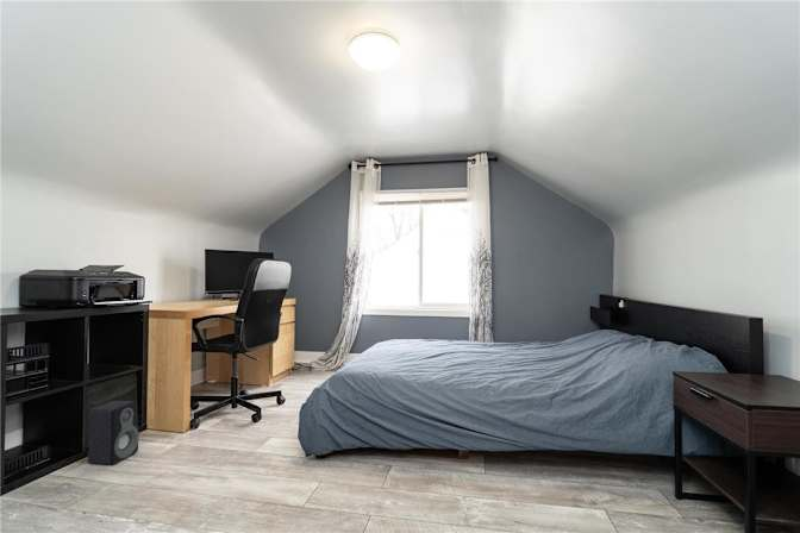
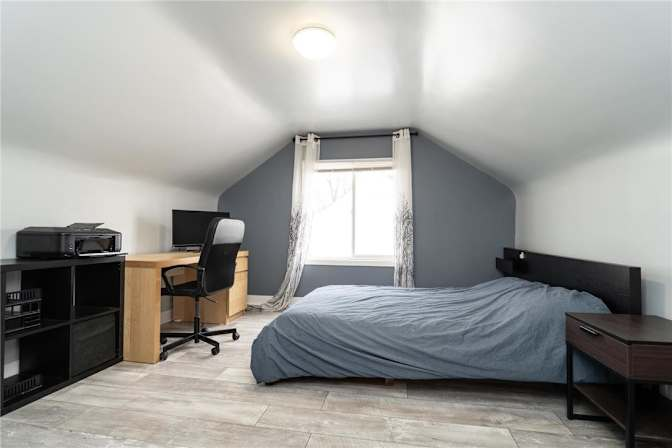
- speaker [87,400,140,466]
